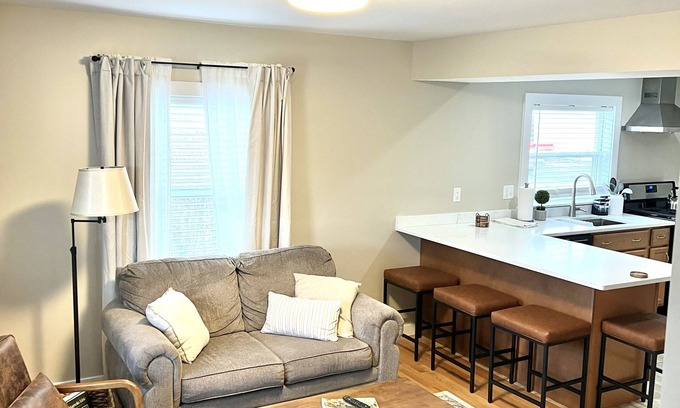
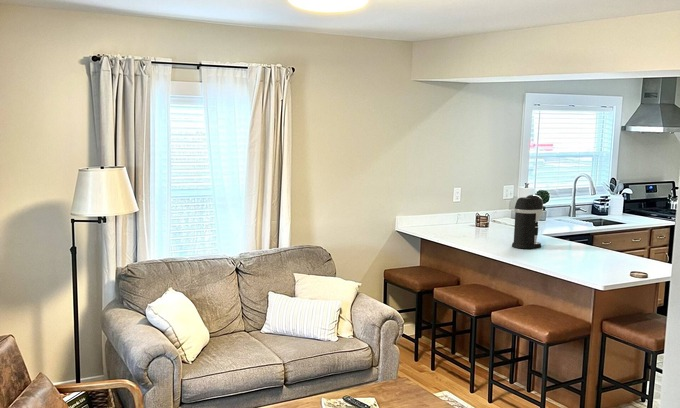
+ coffee maker [511,194,544,250]
